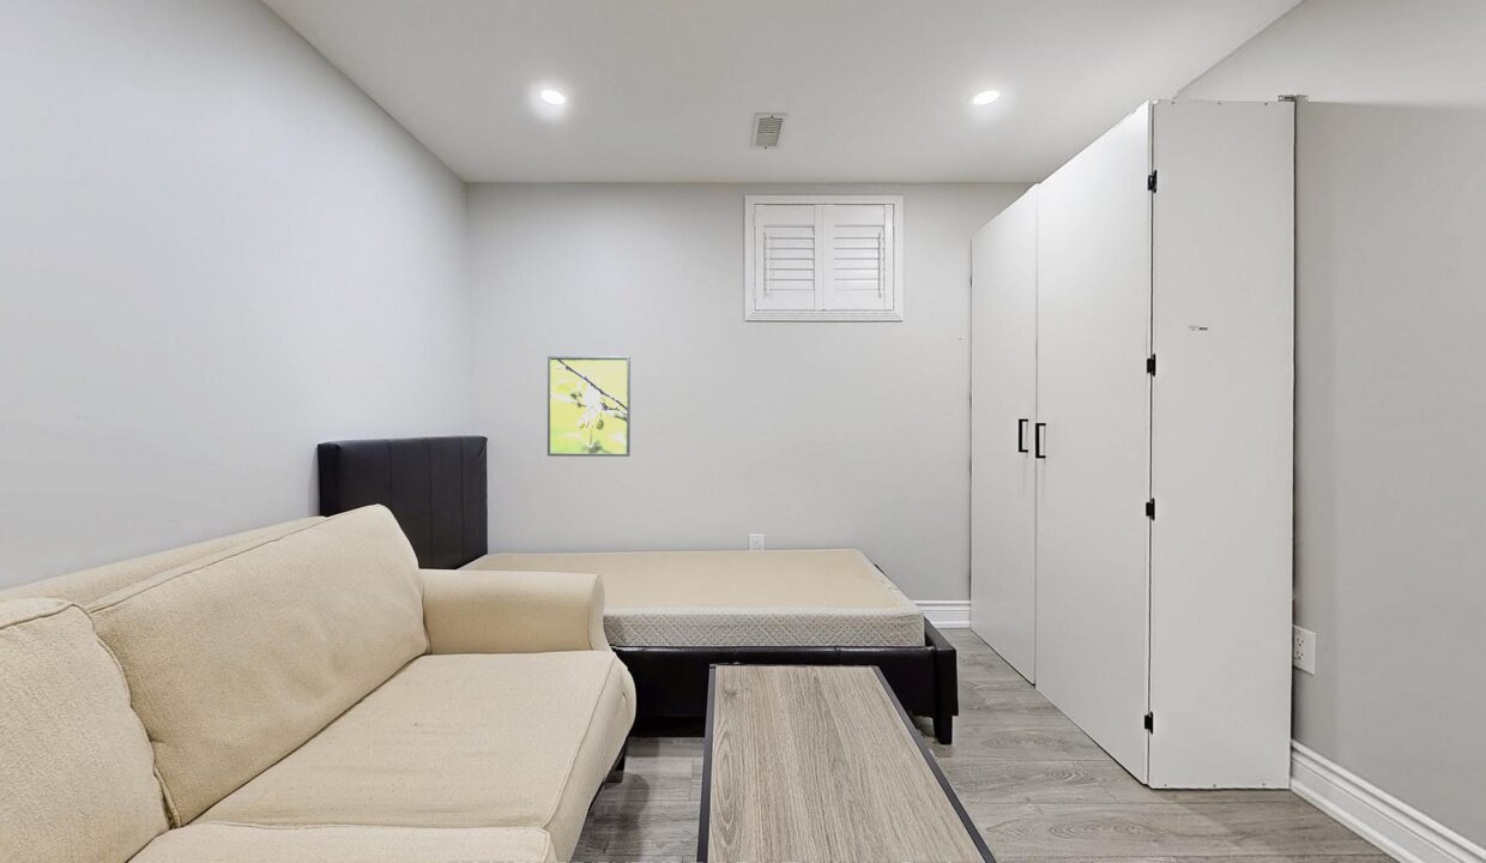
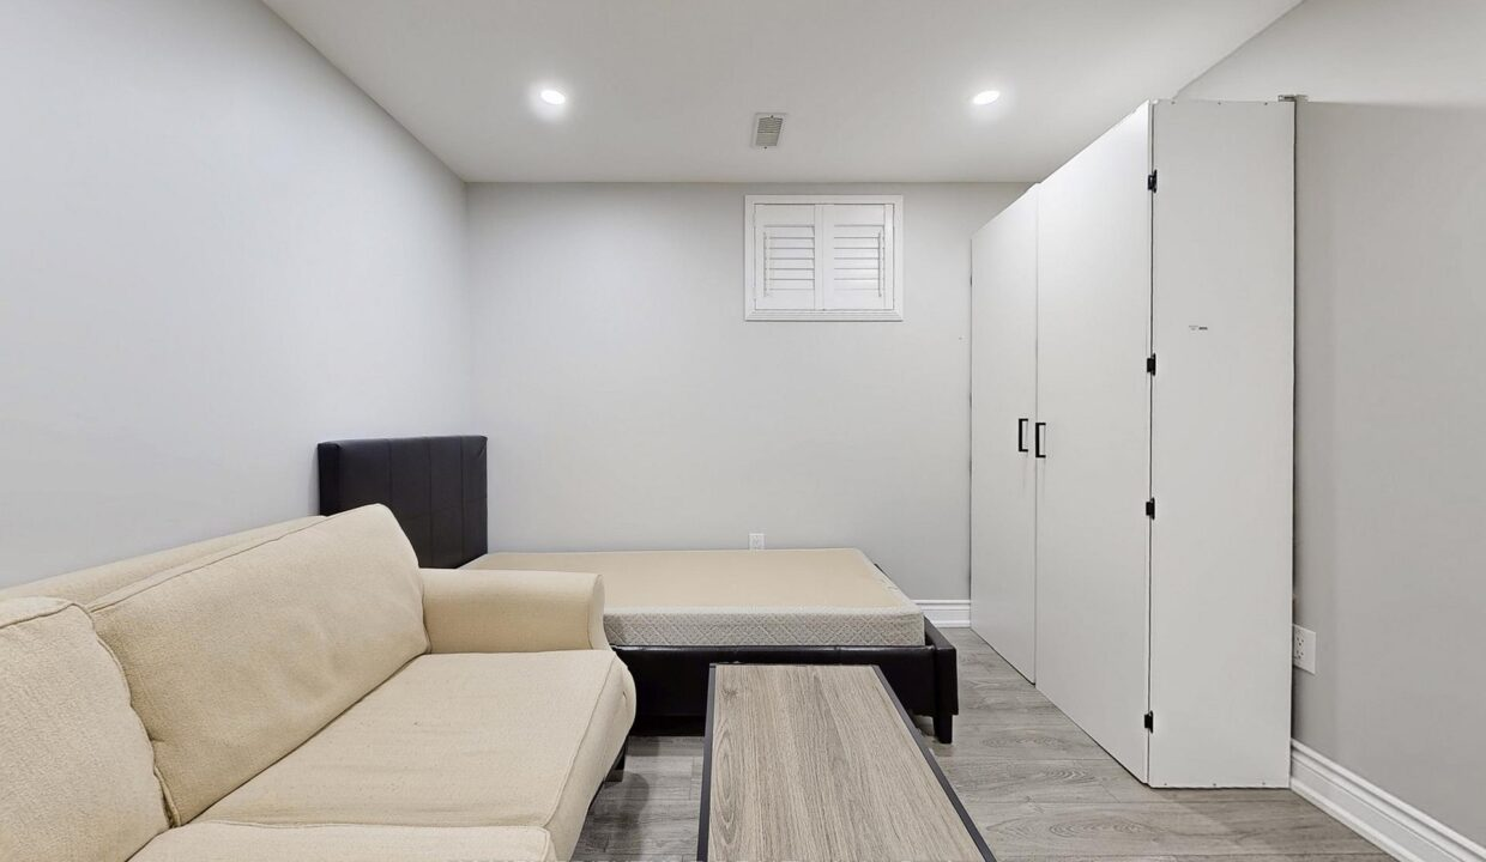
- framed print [546,355,632,458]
